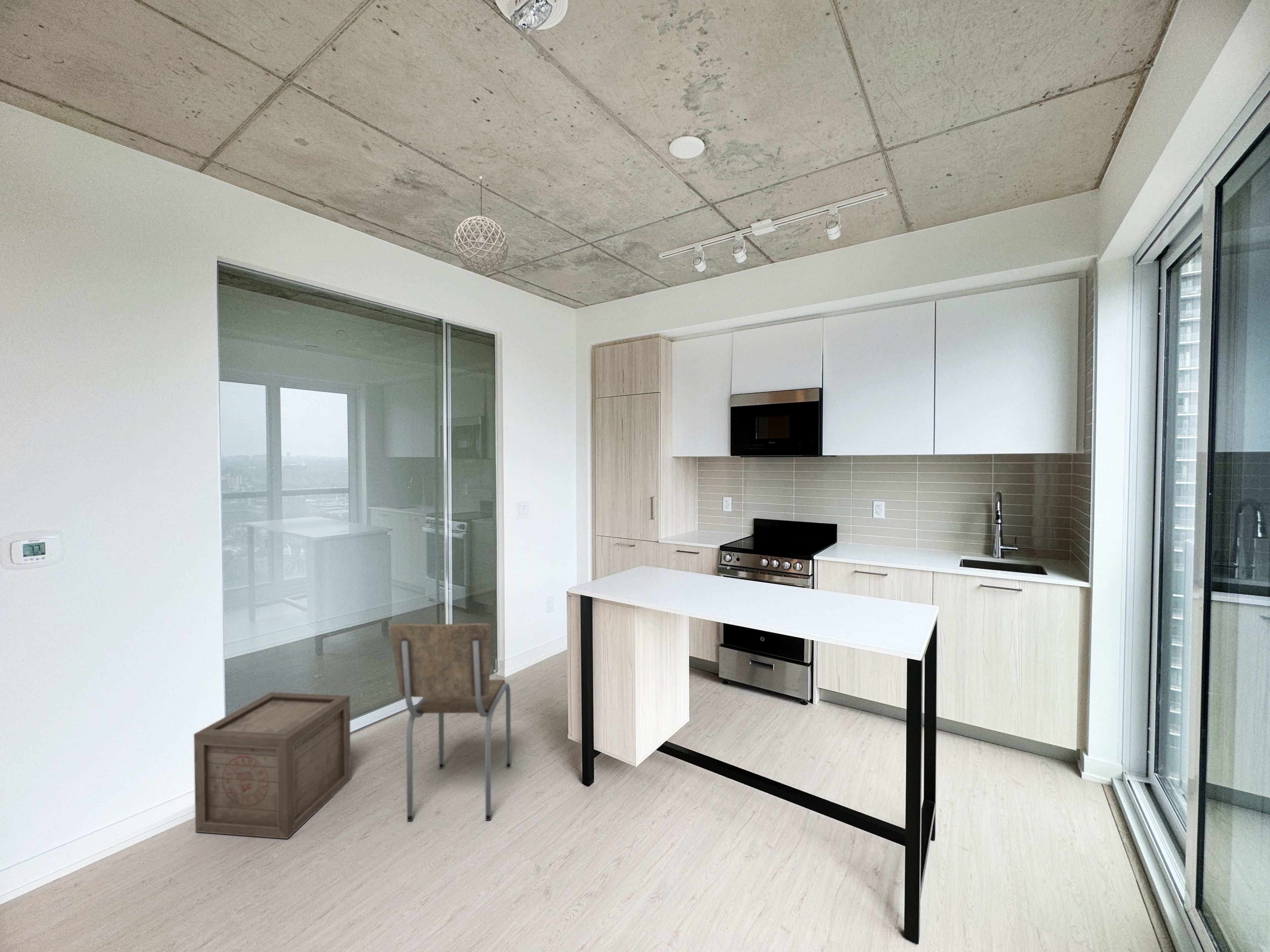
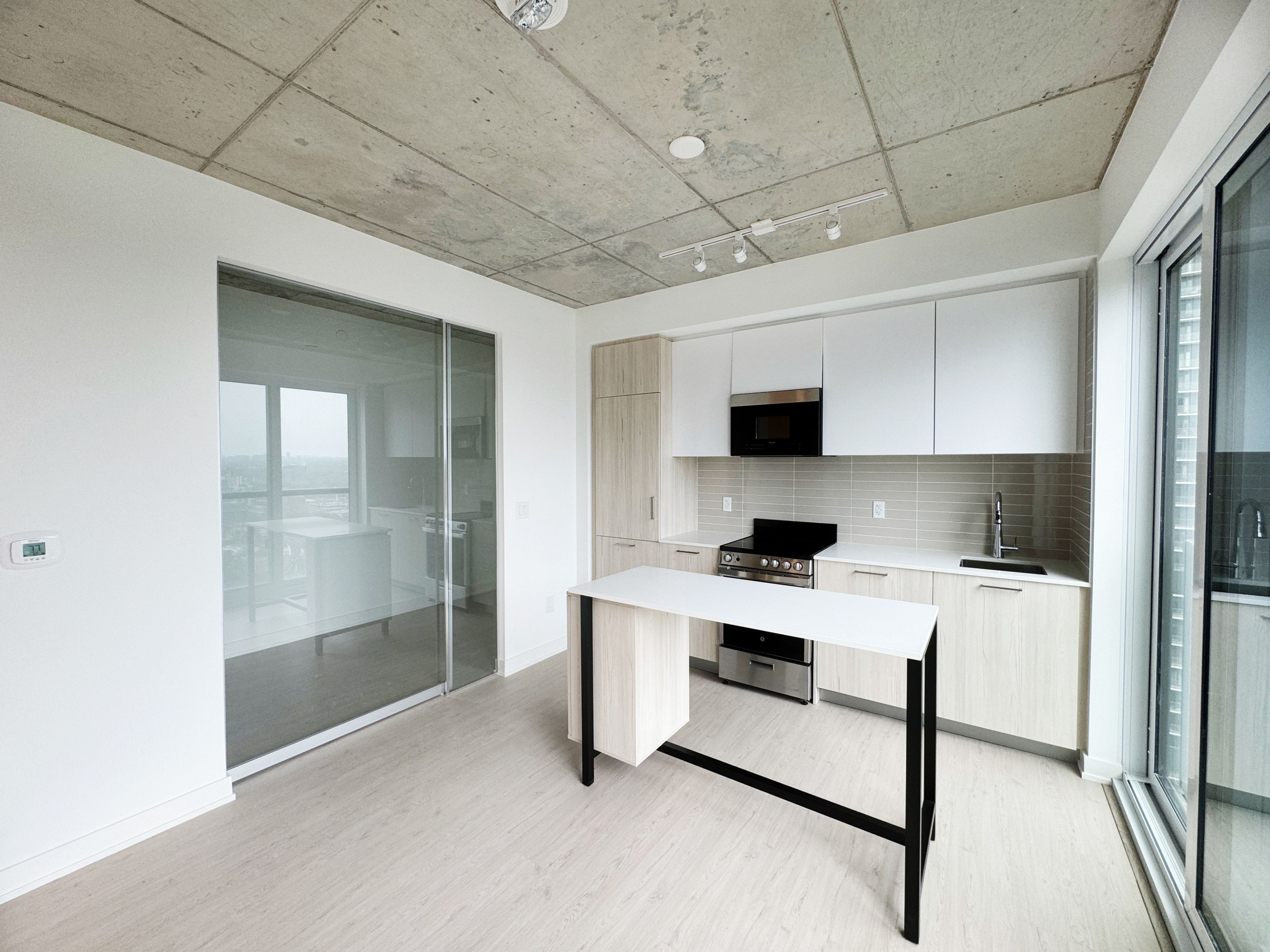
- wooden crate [193,692,351,839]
- dining chair [390,623,511,821]
- pendant light [453,176,509,273]
